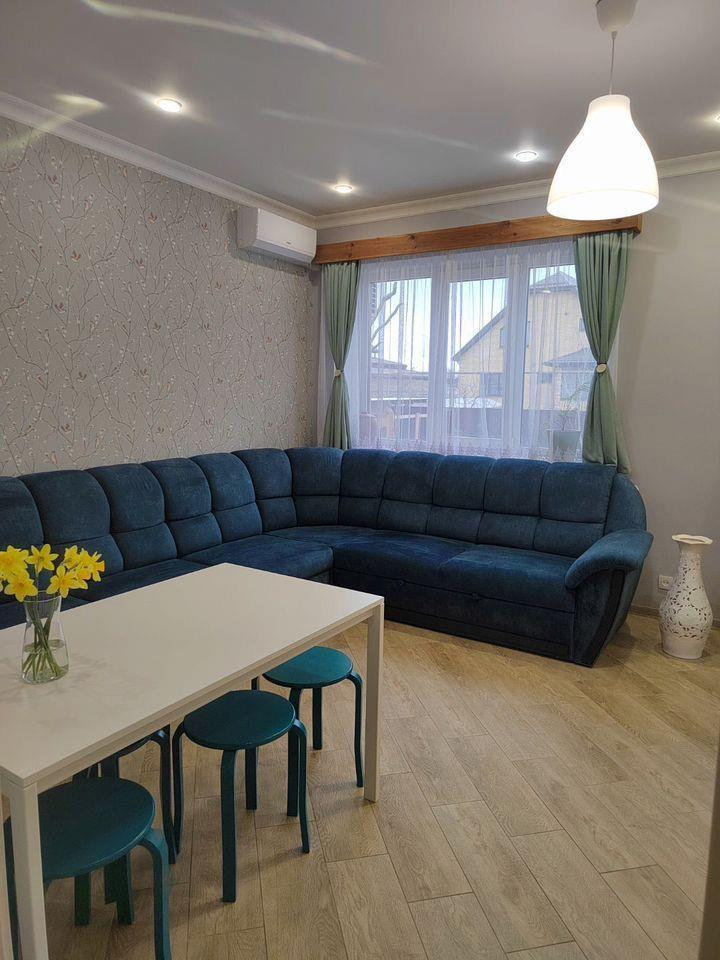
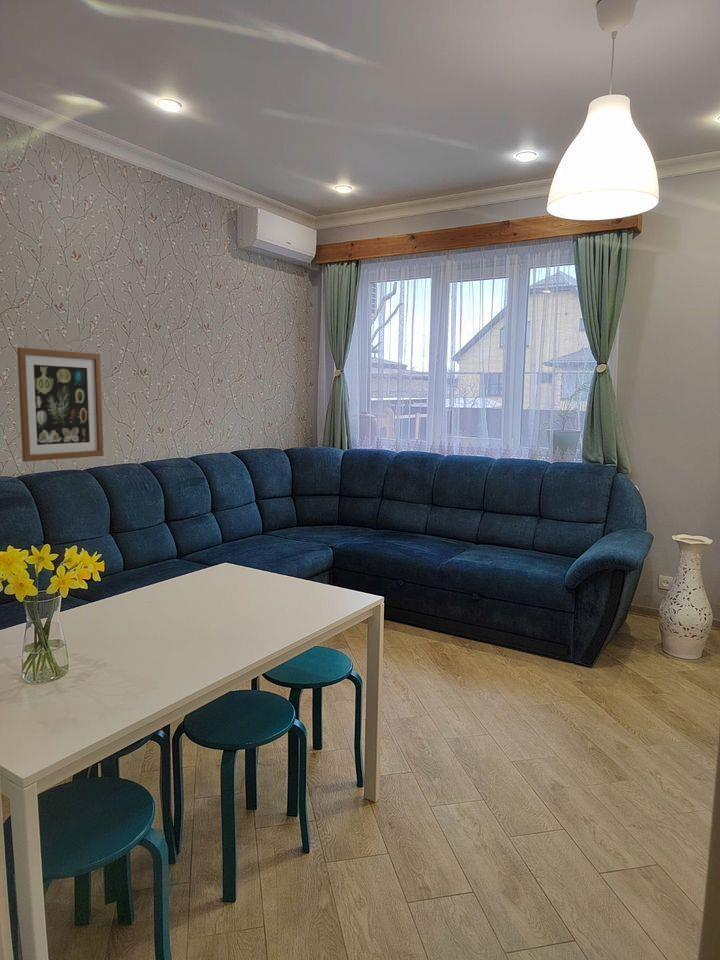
+ wall art [16,347,104,463]
